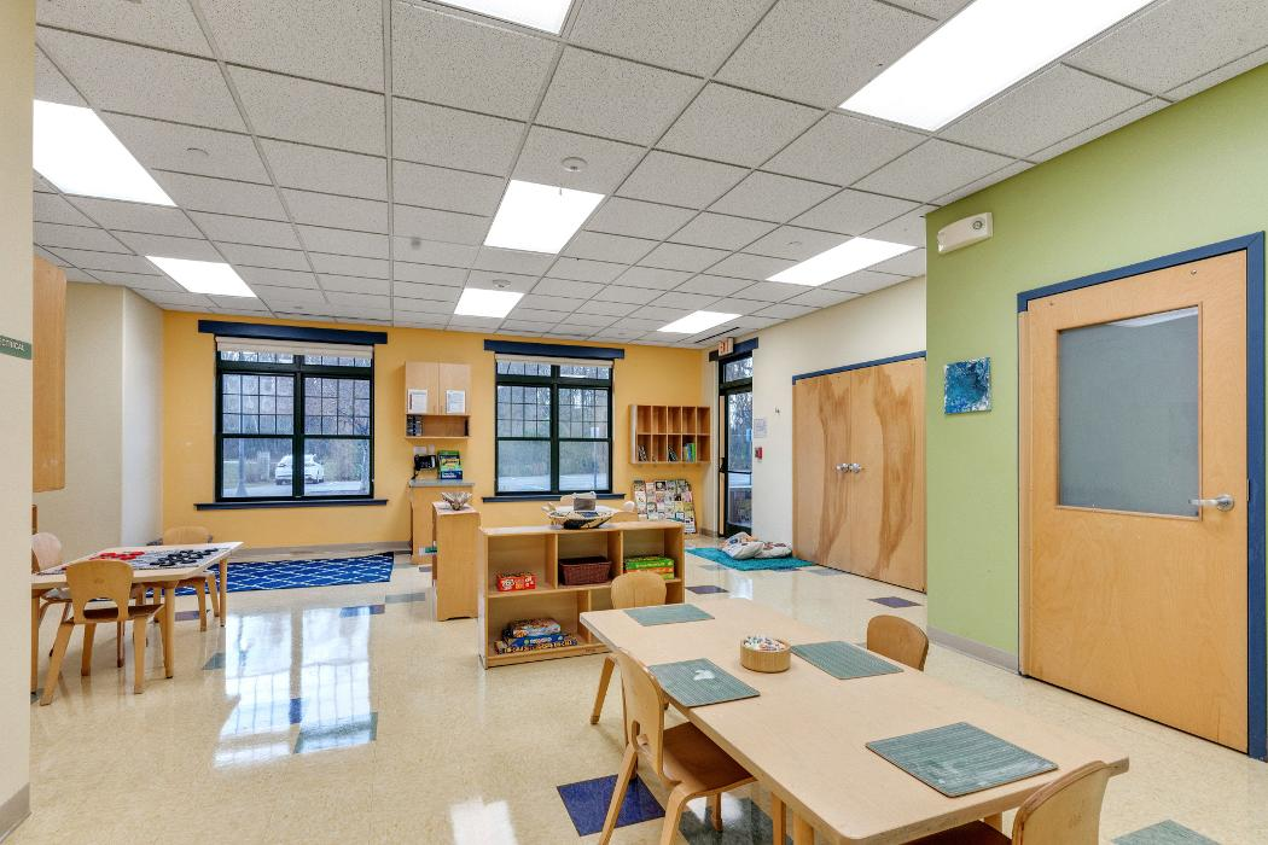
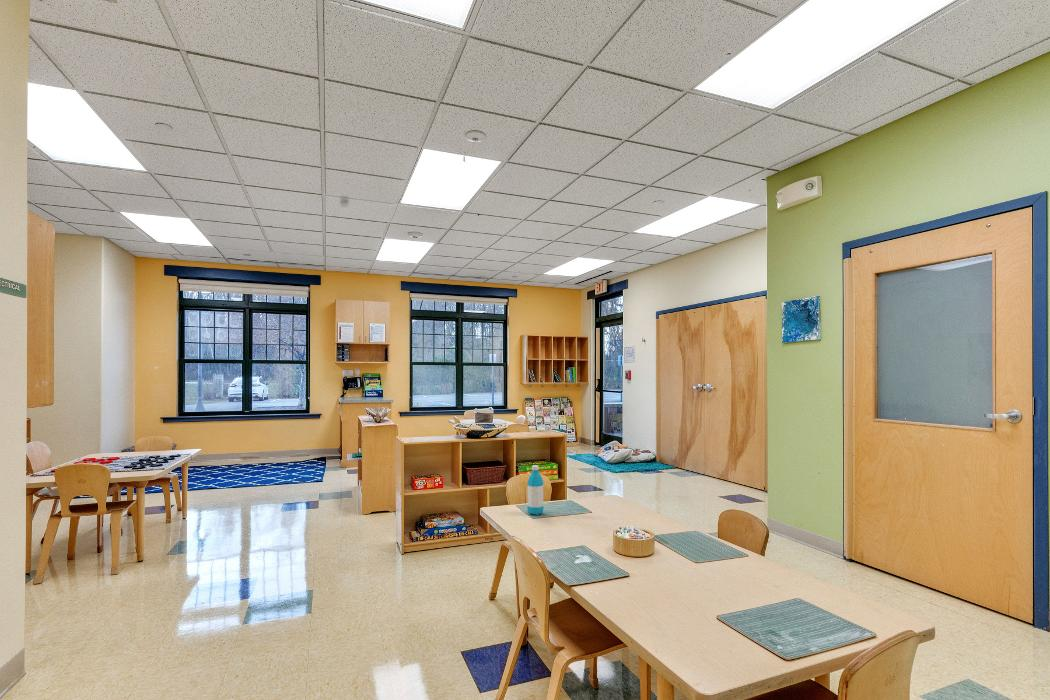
+ water bottle [526,464,545,516]
